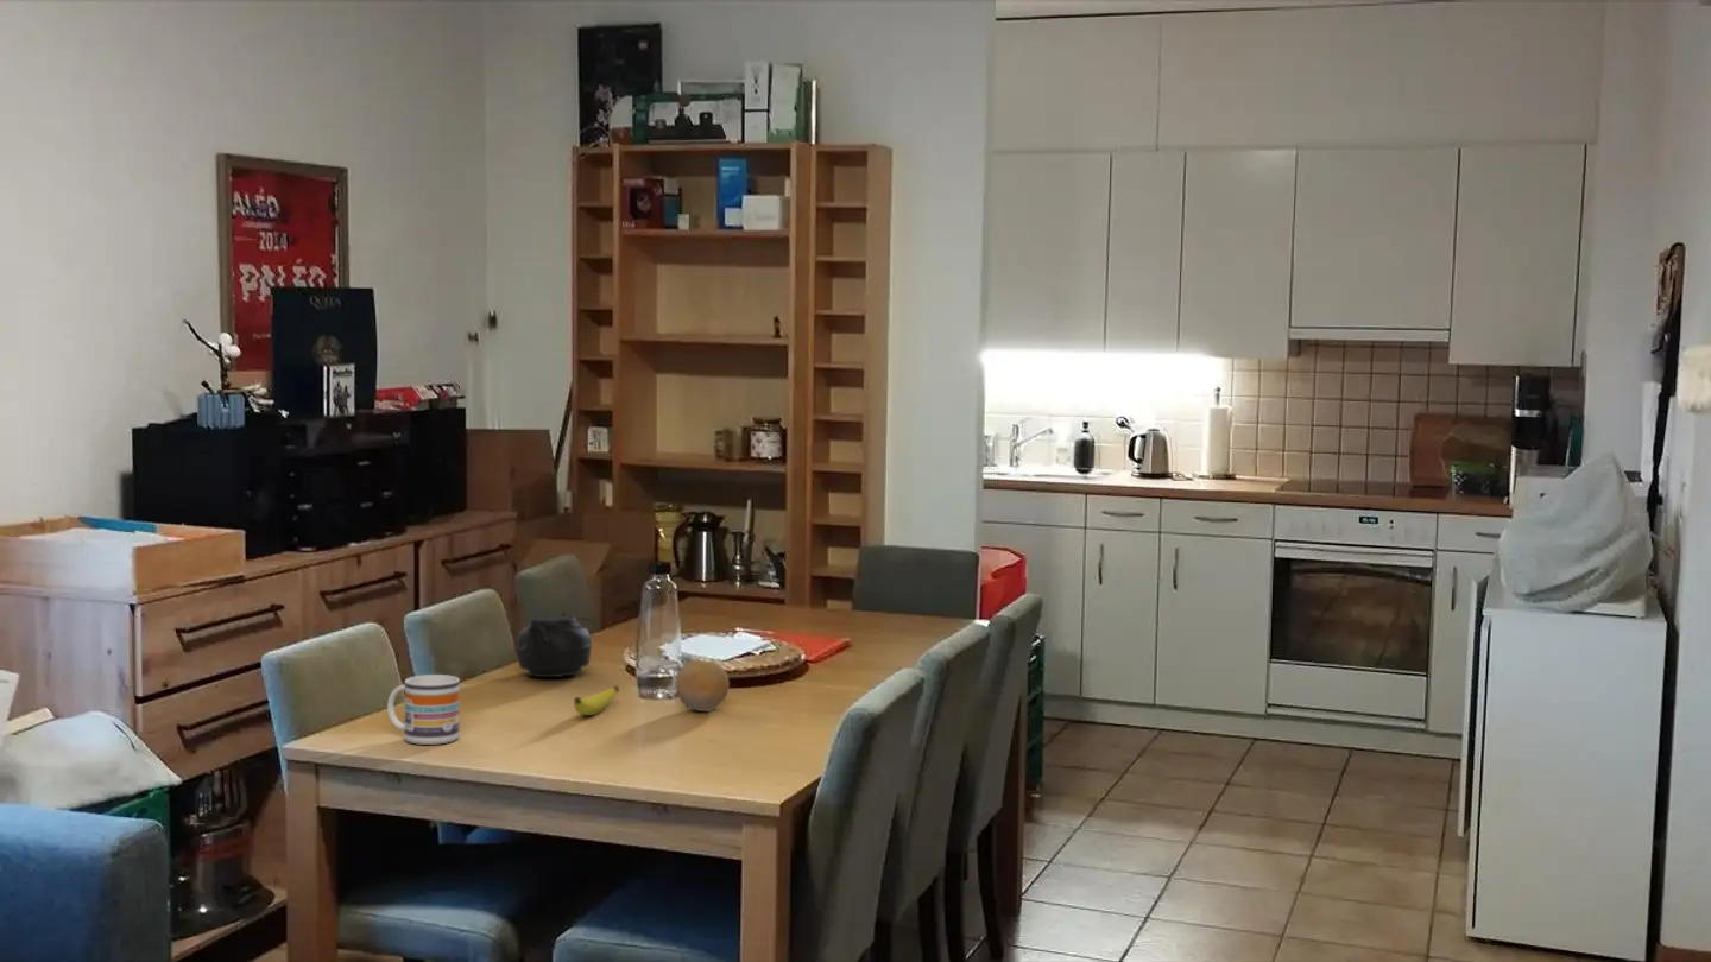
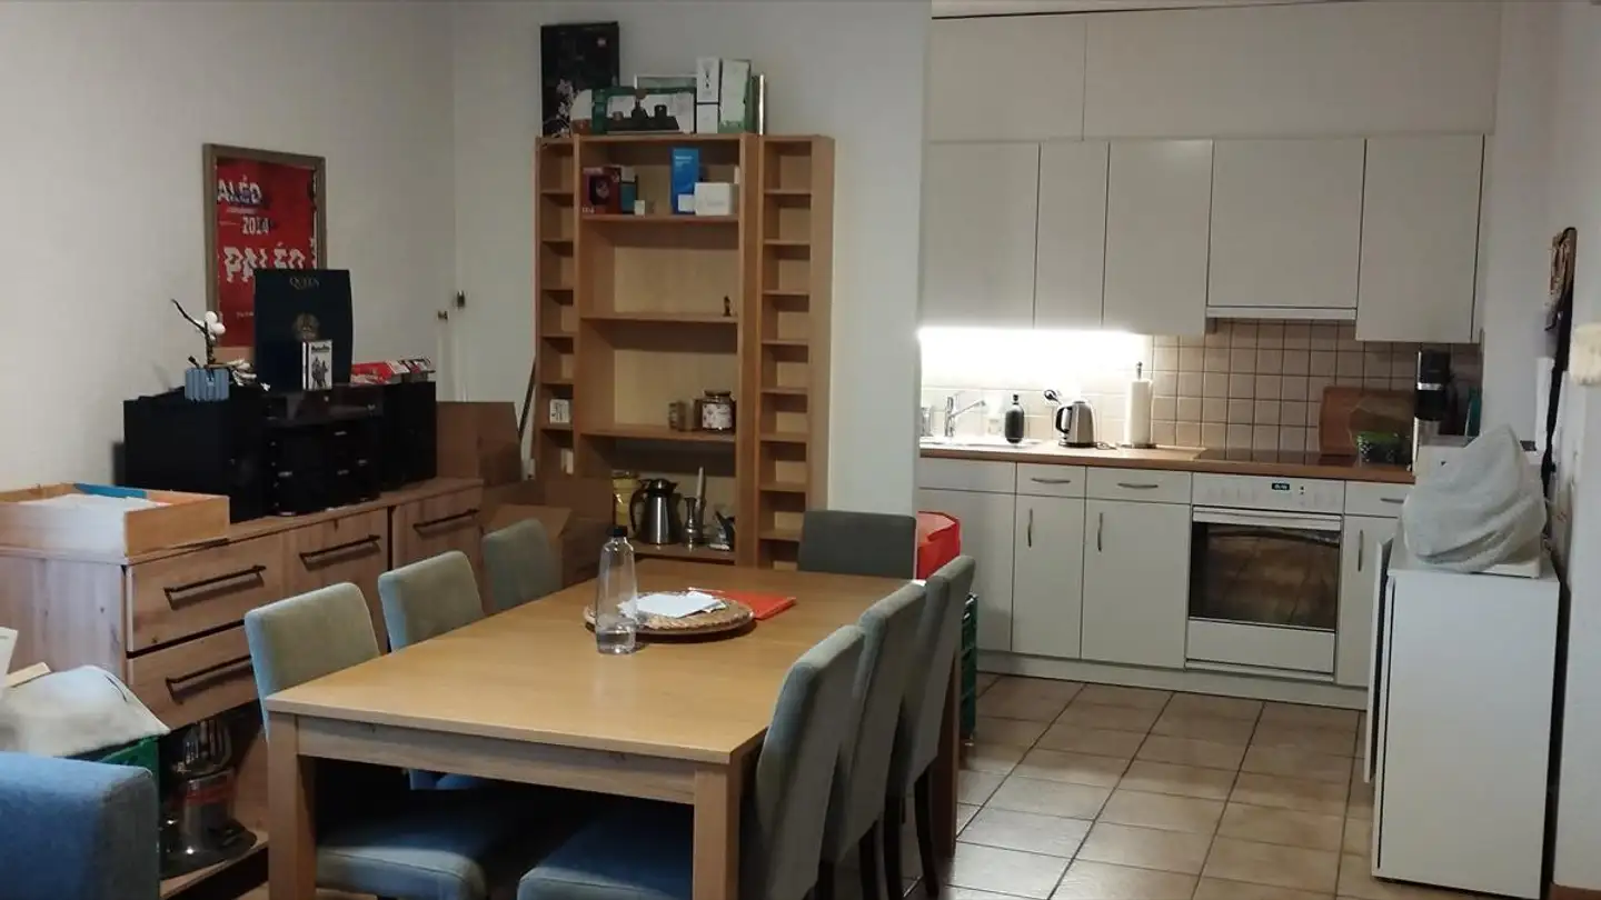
- mug [386,673,461,746]
- teapot [514,612,595,678]
- fruit [675,659,731,713]
- banana [573,685,620,716]
